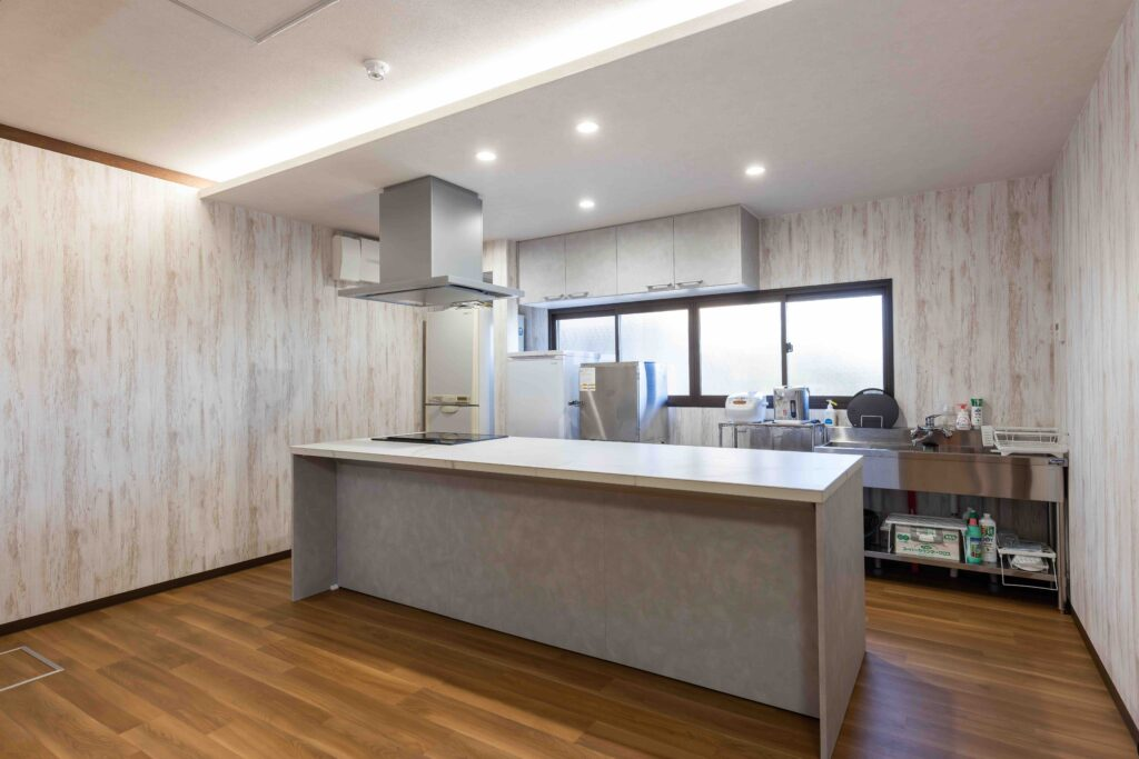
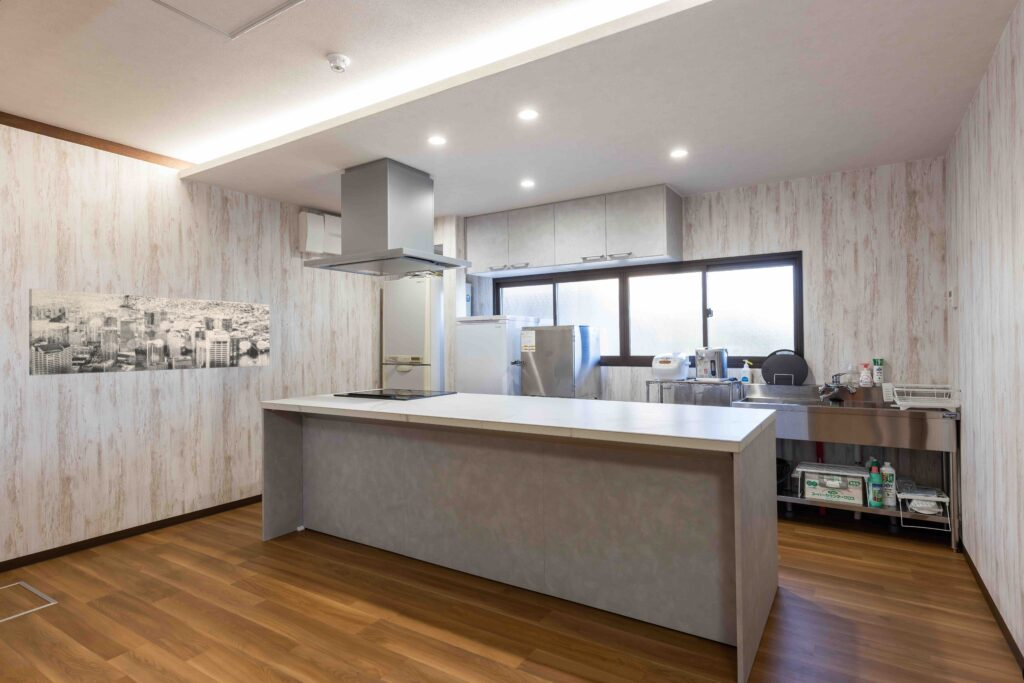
+ wall art [28,287,271,376]
